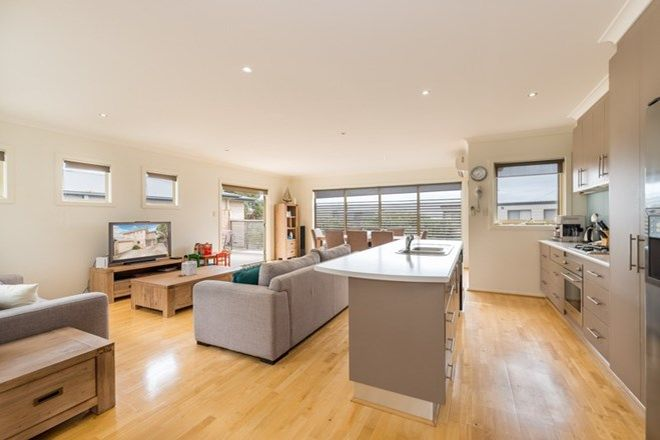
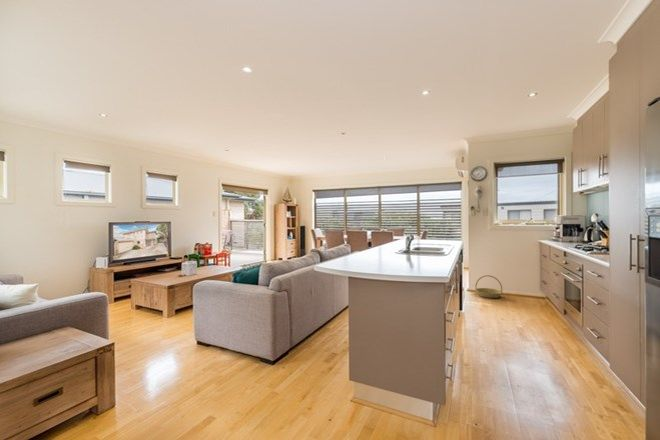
+ basket [474,274,503,299]
